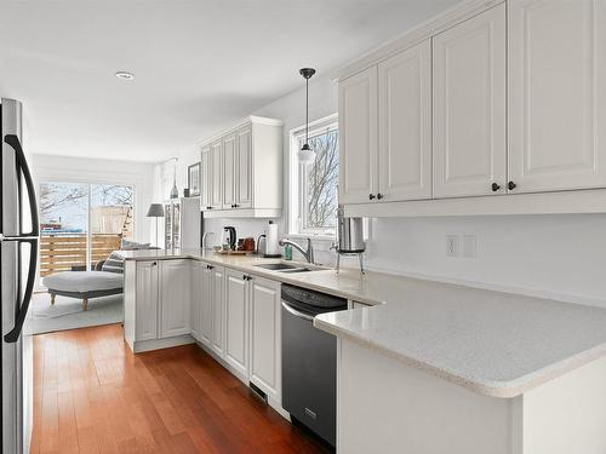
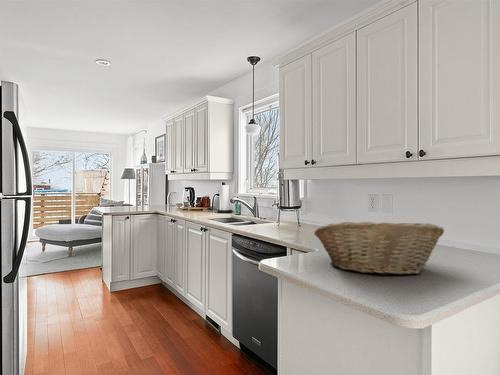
+ fruit basket [313,221,445,276]
